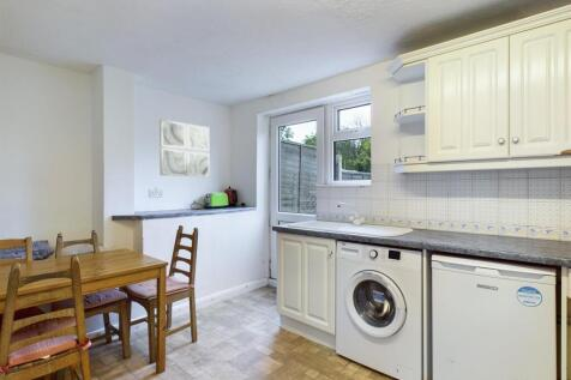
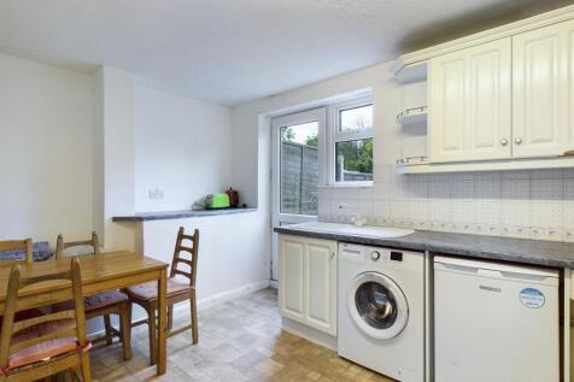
- wall art [158,119,211,177]
